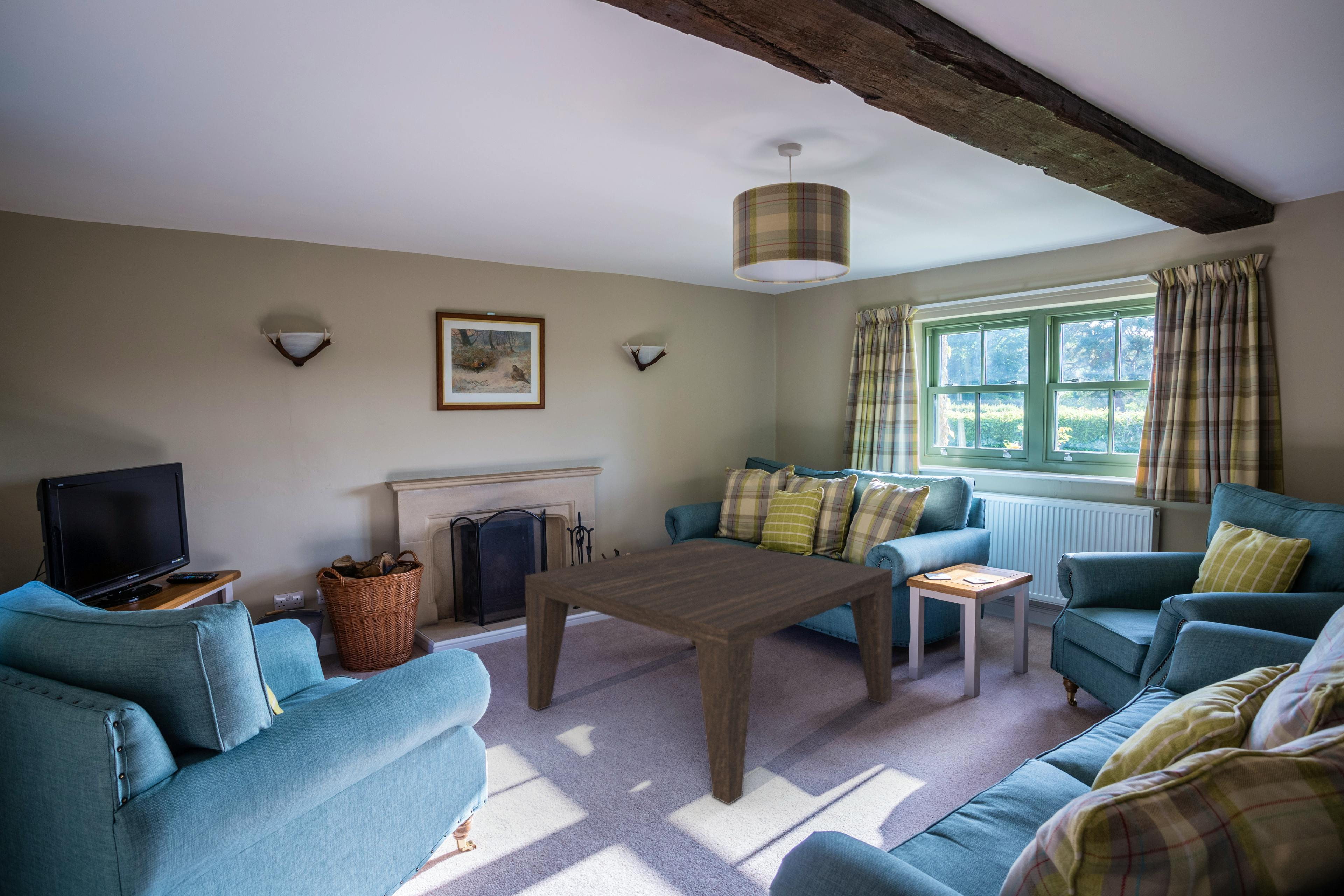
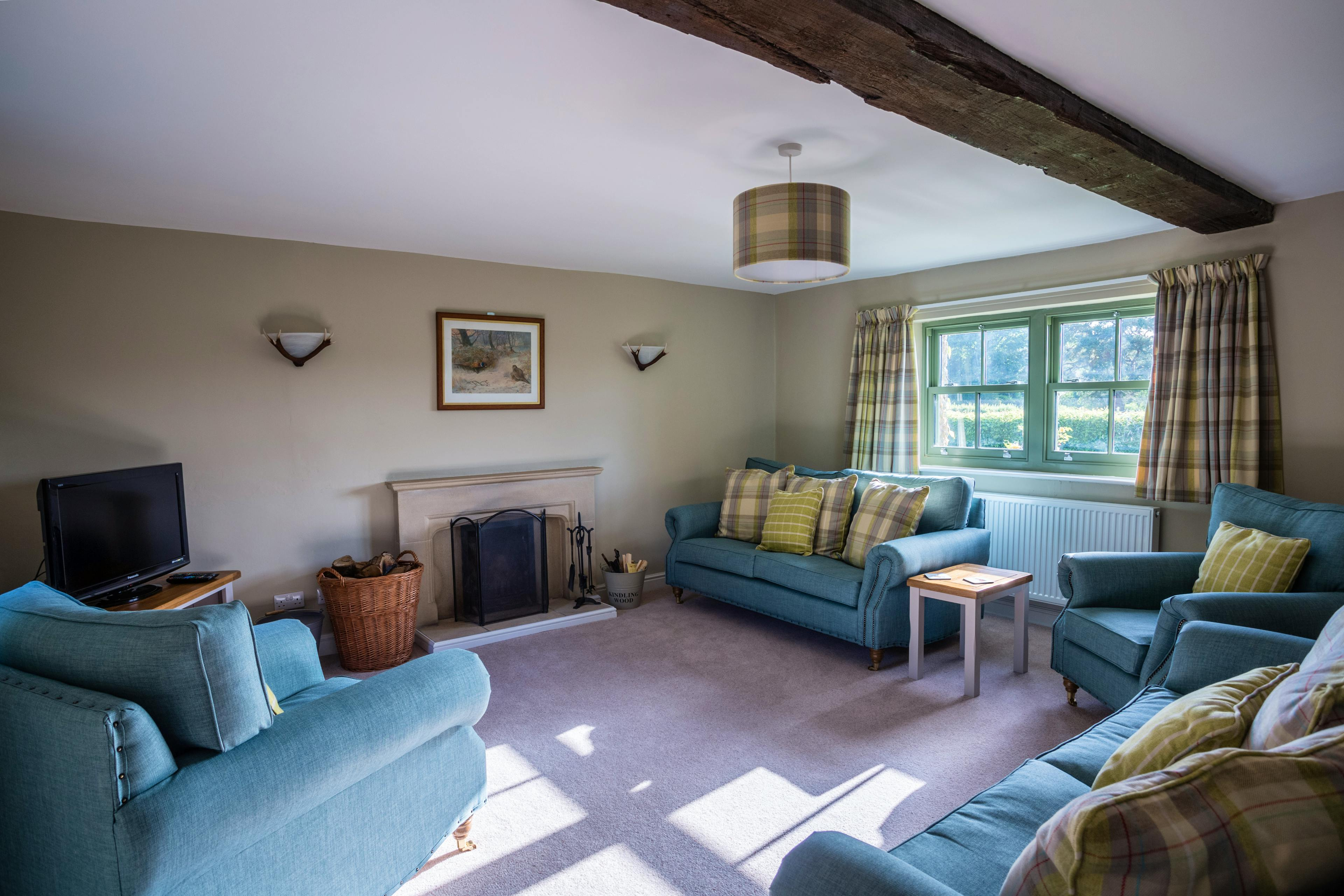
- coffee table [525,539,893,805]
